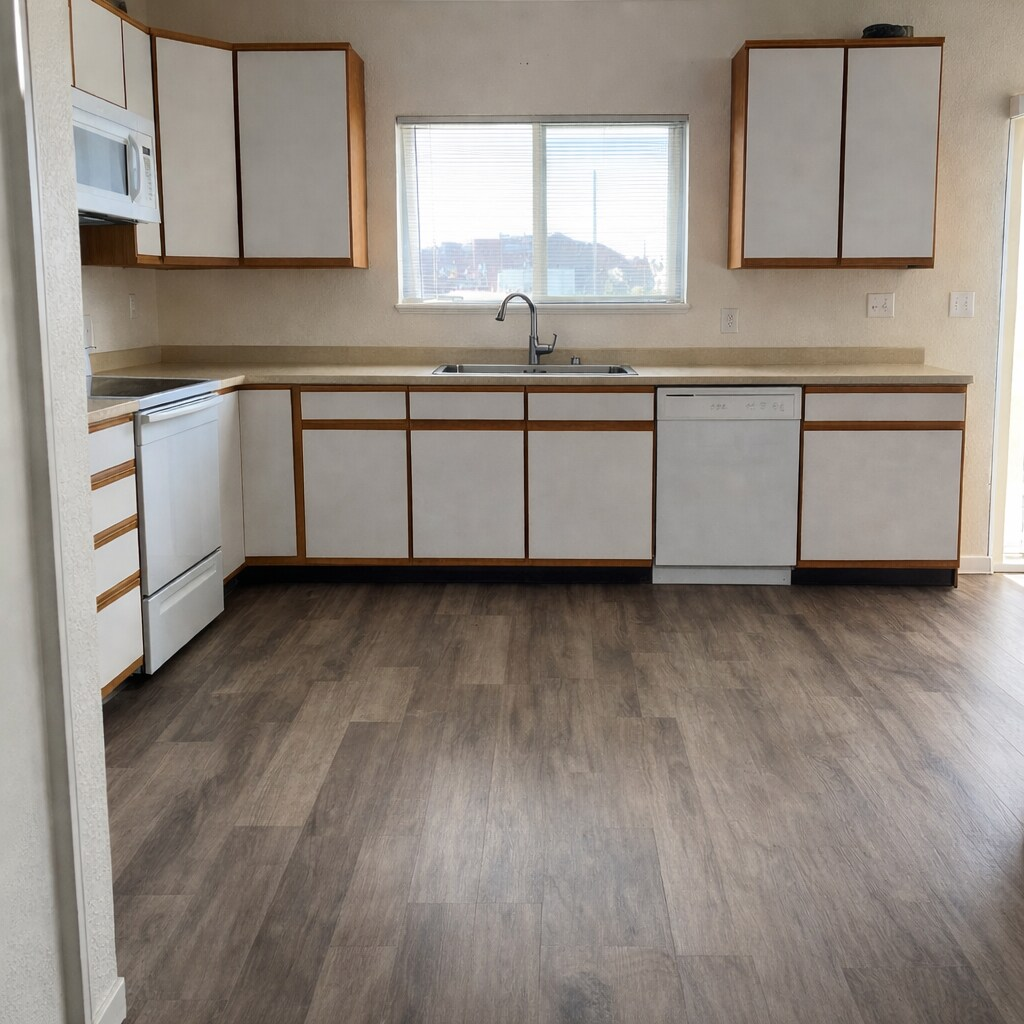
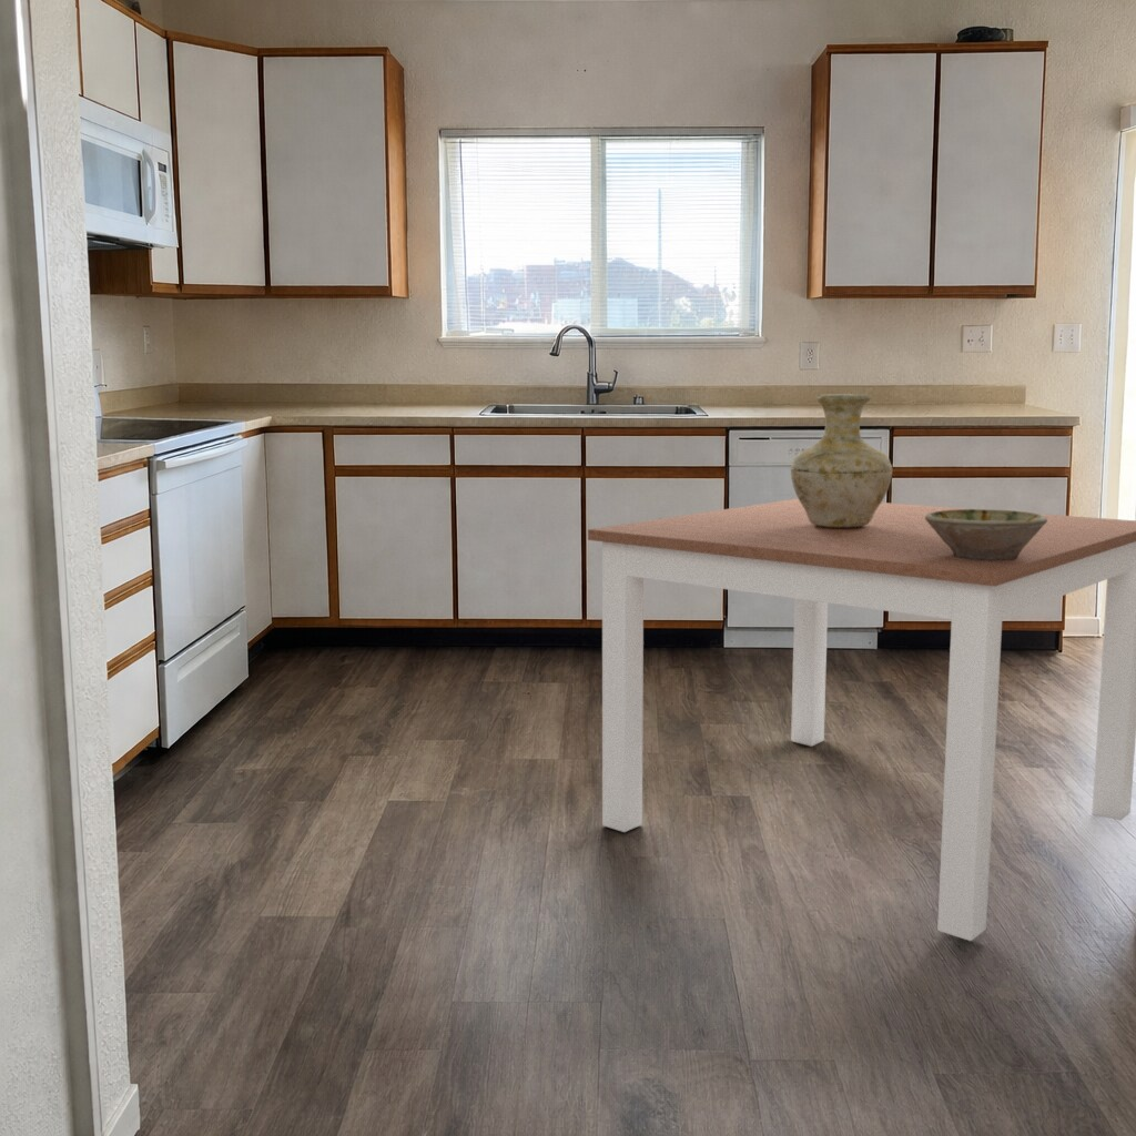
+ bowl [925,508,1047,560]
+ dining table [587,498,1136,942]
+ vase [790,393,893,528]
